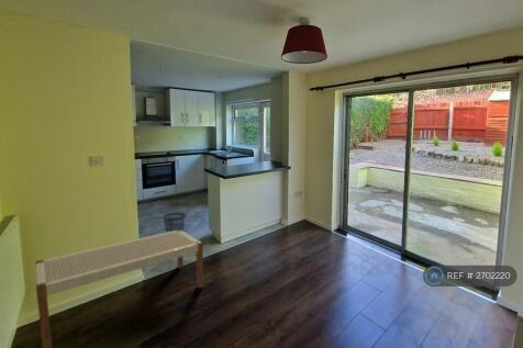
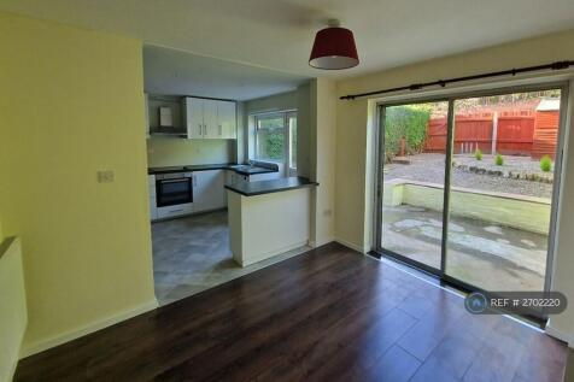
- wastebasket [163,212,187,233]
- bench [34,228,204,348]
